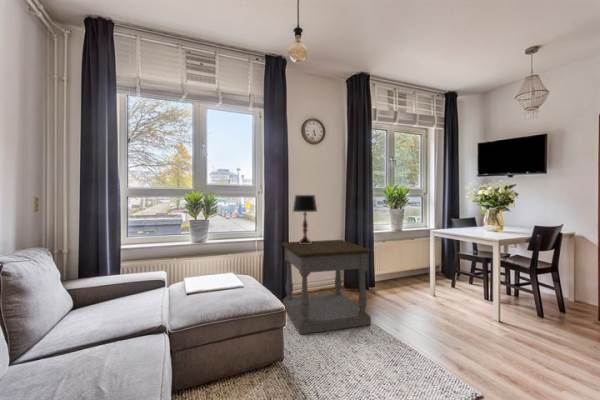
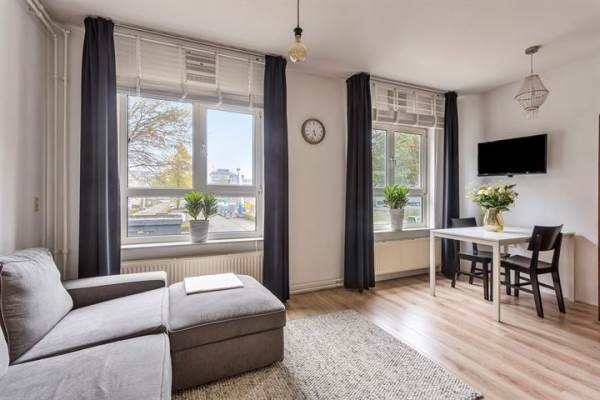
- side table [281,239,373,335]
- table lamp [292,194,318,244]
